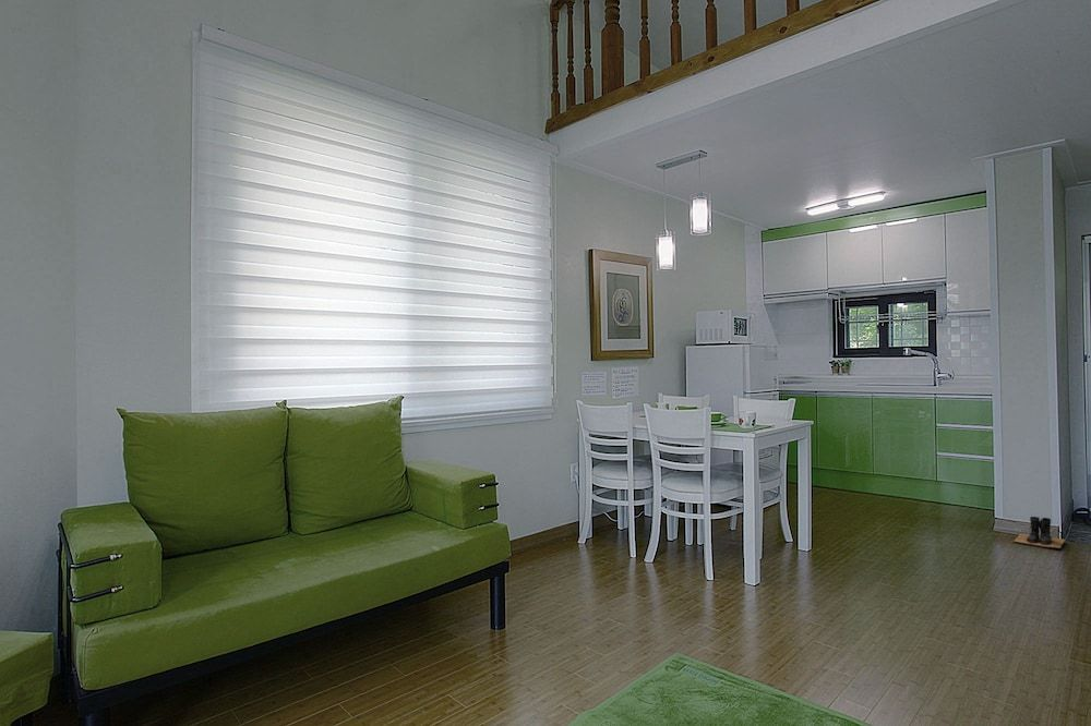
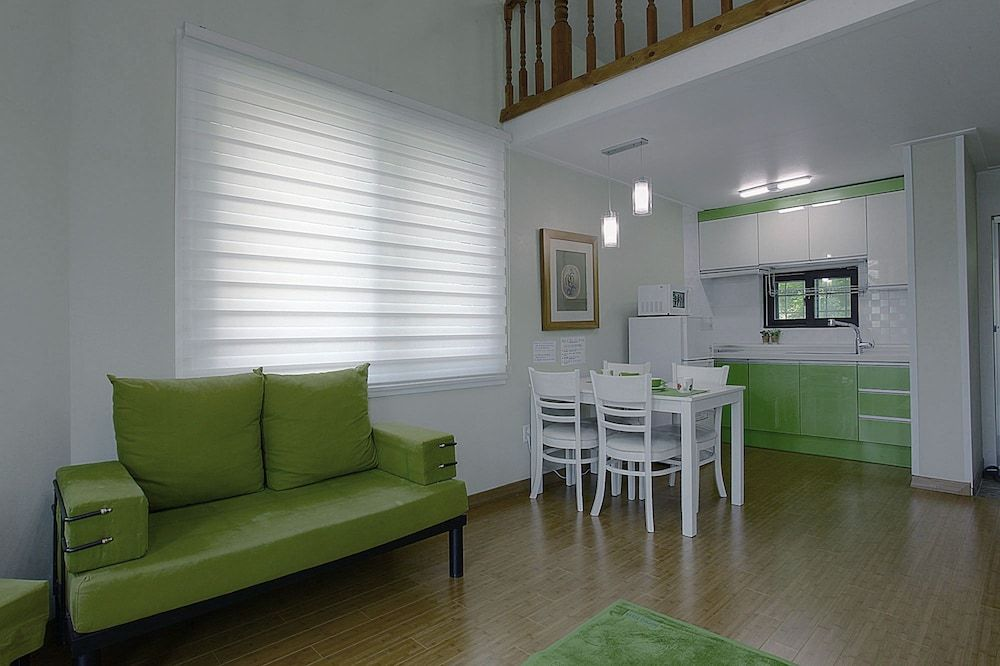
- boots [1012,516,1066,549]
